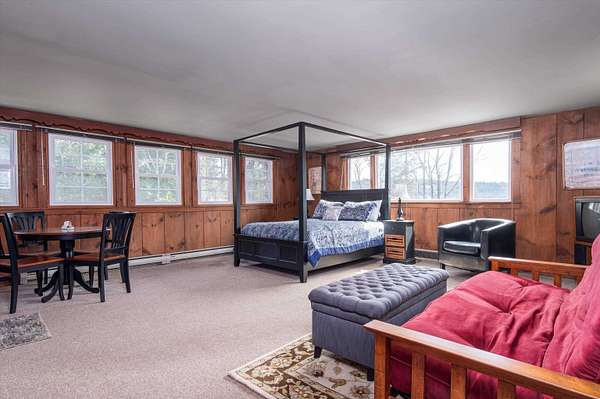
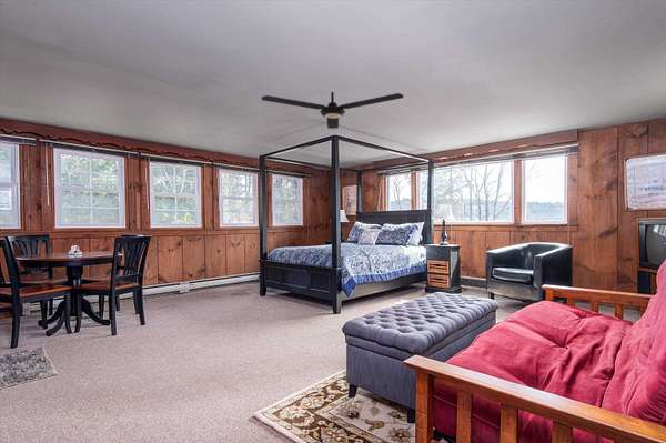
+ ceiling fan [260,91,405,130]
